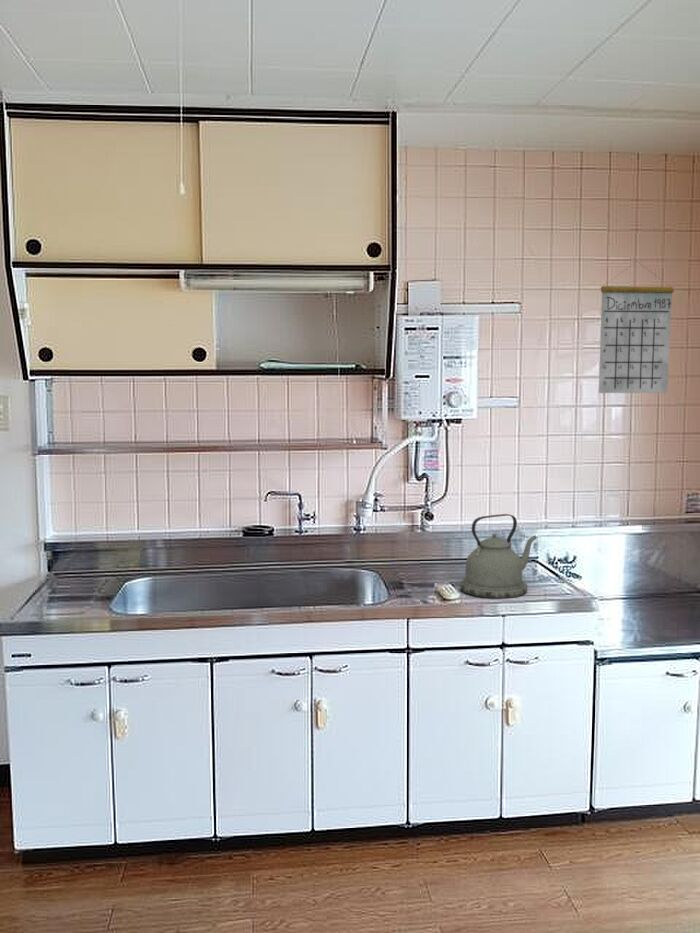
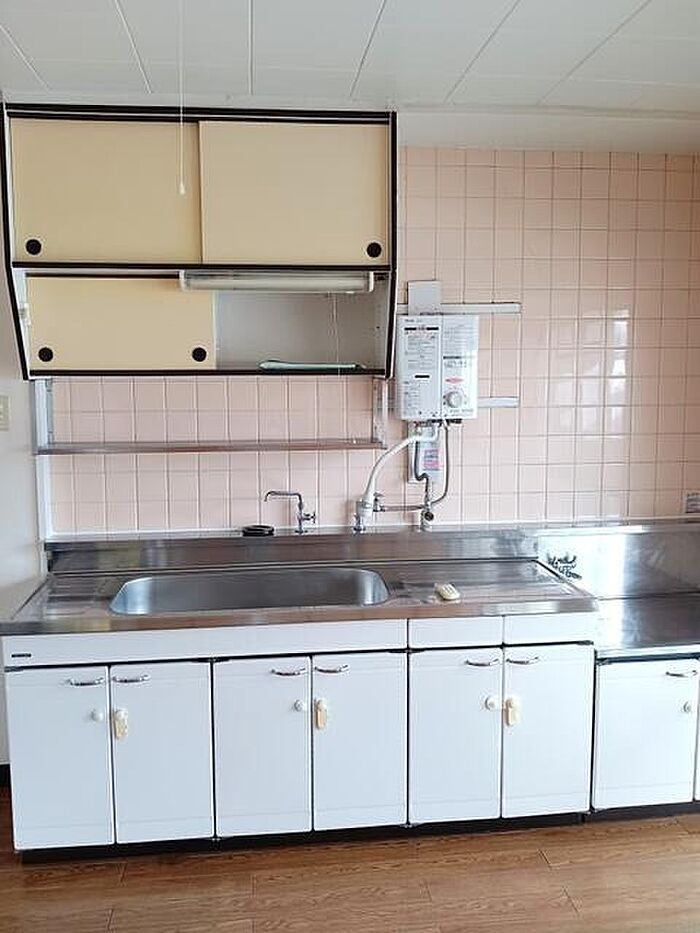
- kettle [459,513,538,600]
- calendar [598,261,675,394]
